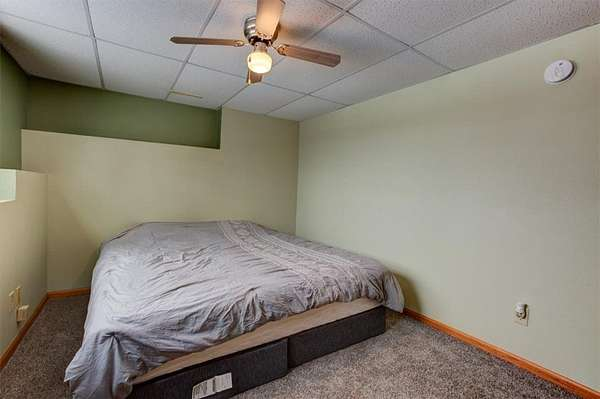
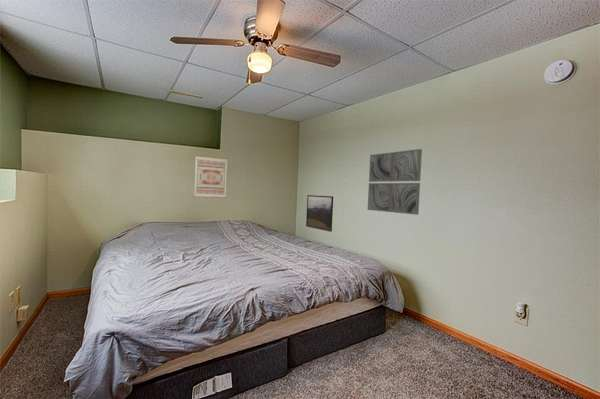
+ wall art [193,154,228,199]
+ wall art [367,148,423,216]
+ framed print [305,194,334,233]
